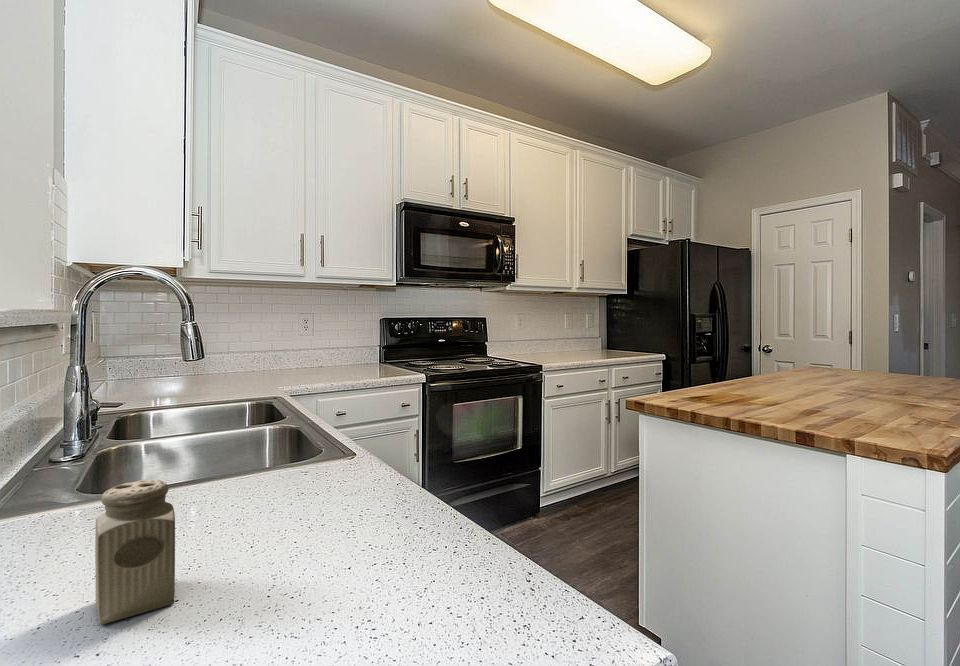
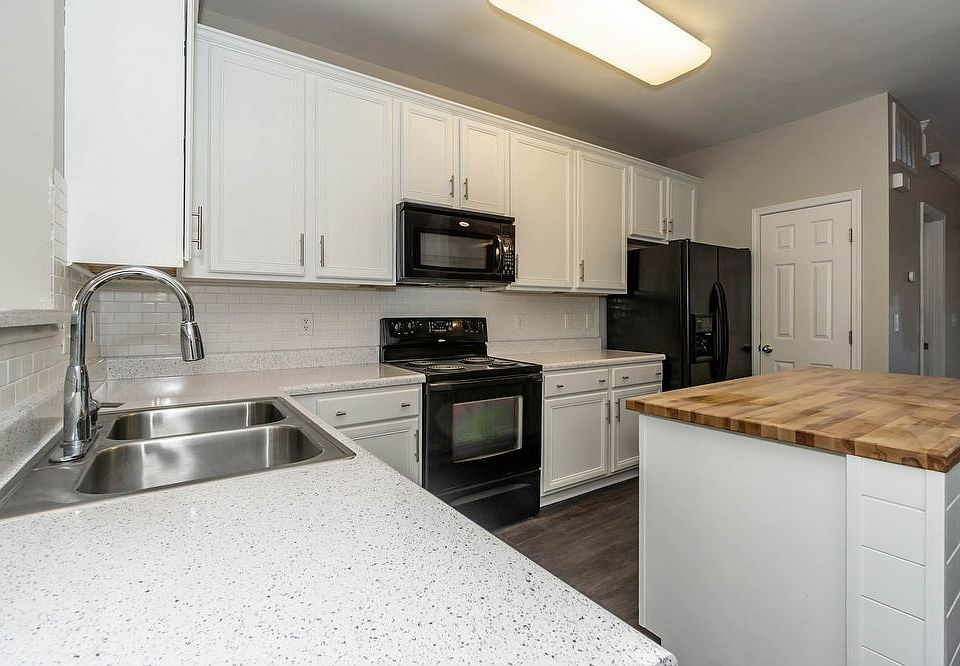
- salt shaker [94,479,176,625]
